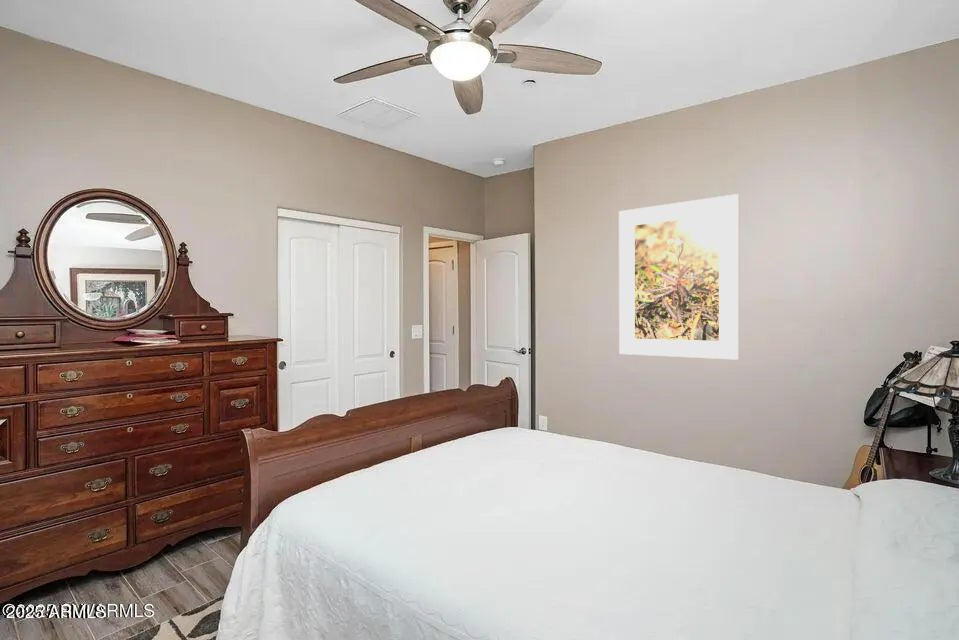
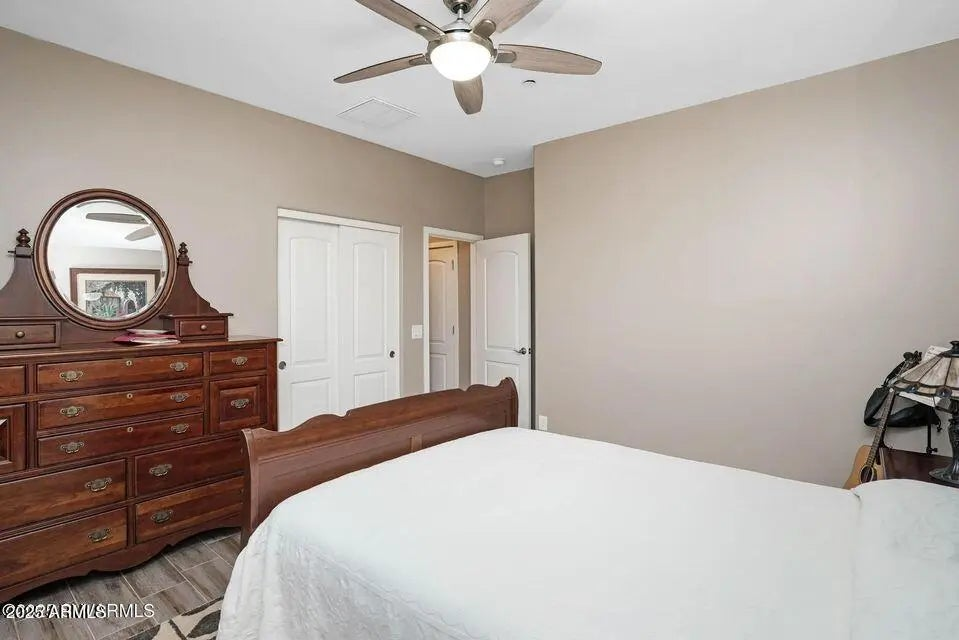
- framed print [618,193,740,361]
